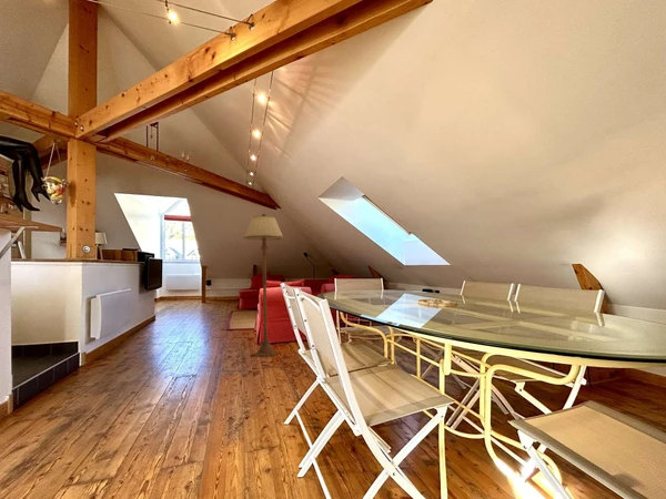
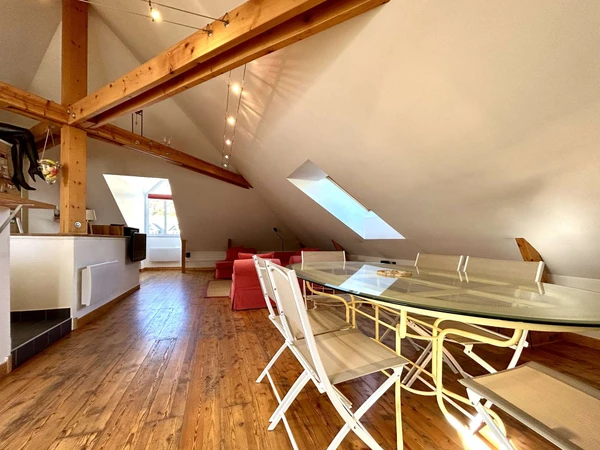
- floor lamp [242,213,285,358]
